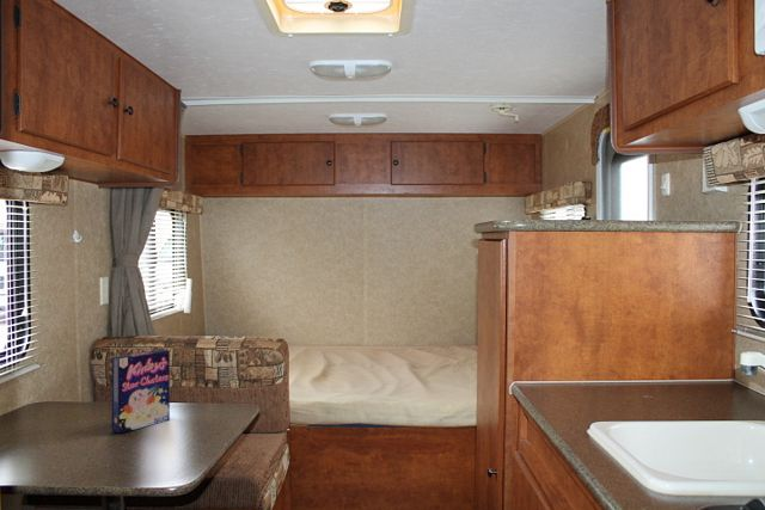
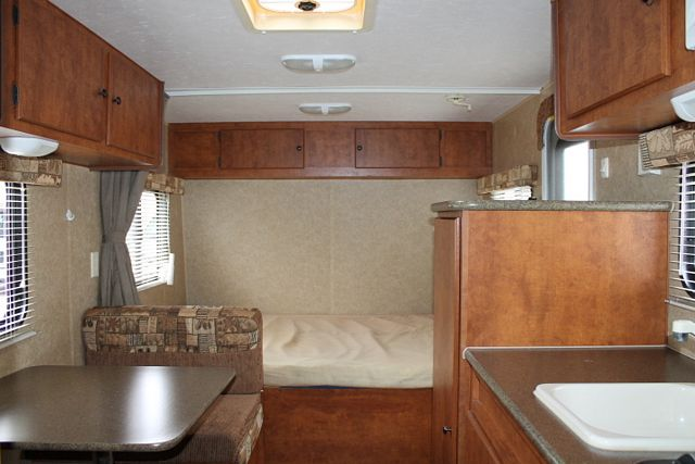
- cereal box [111,349,171,435]
